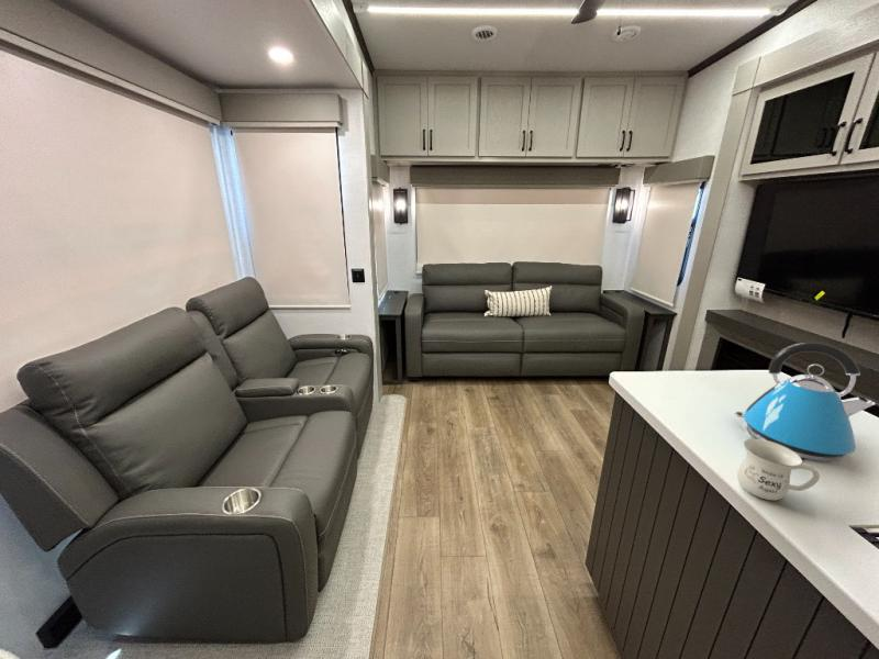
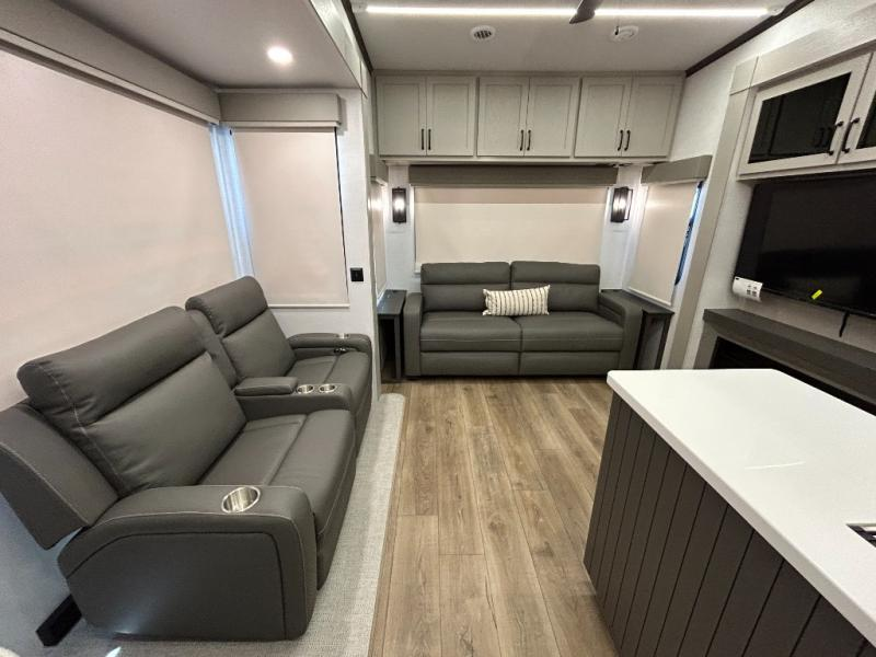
- mug [736,438,821,502]
- kettle [734,342,877,462]
